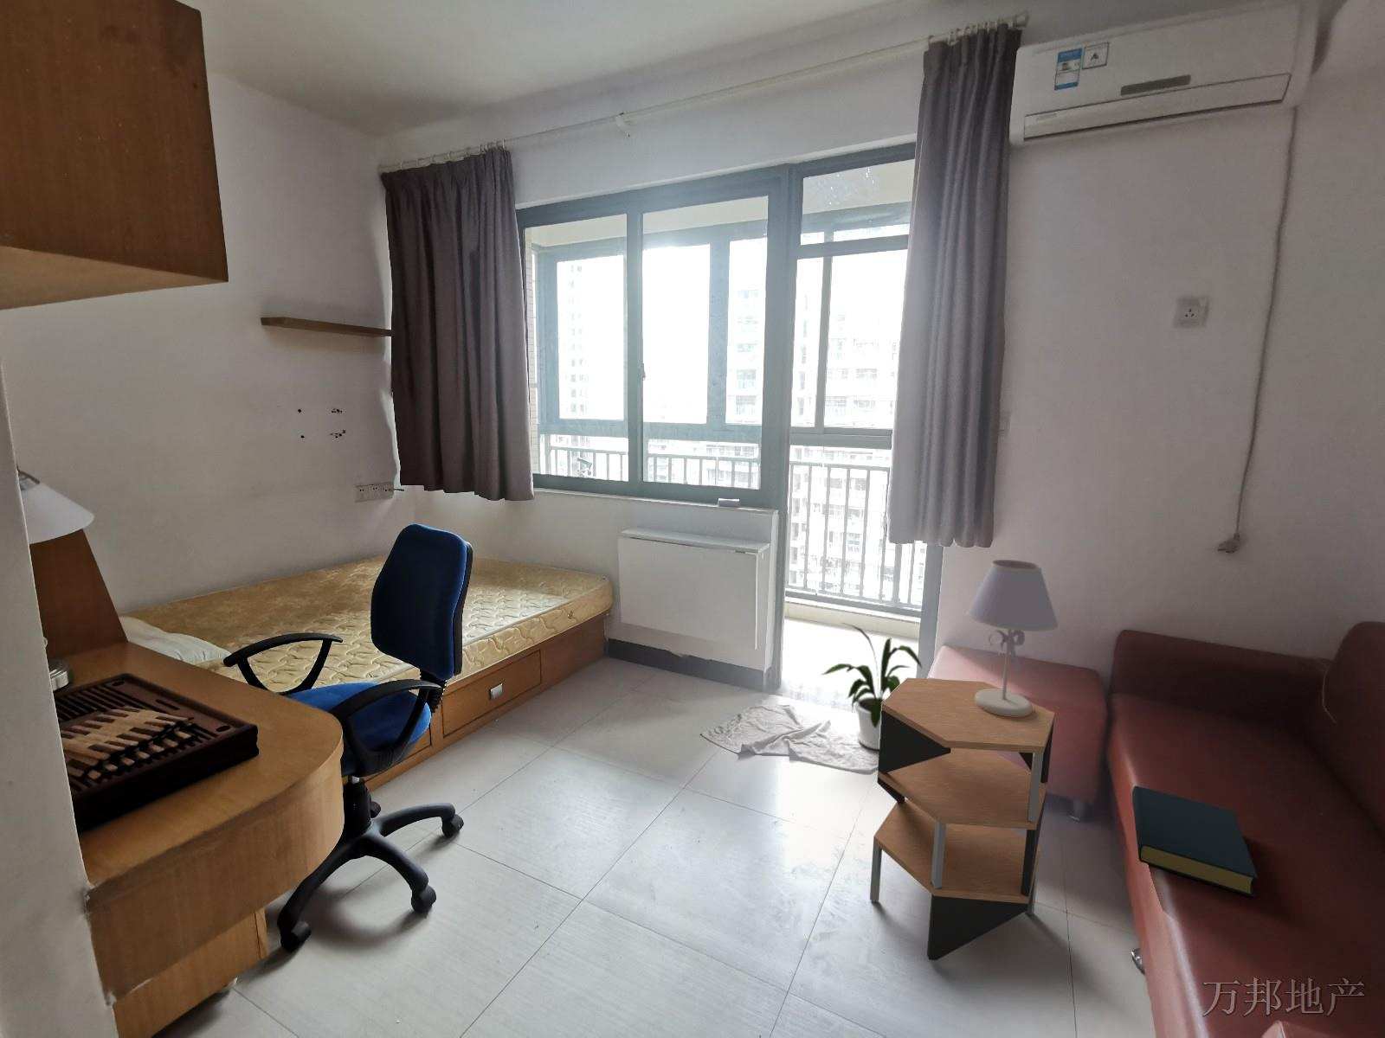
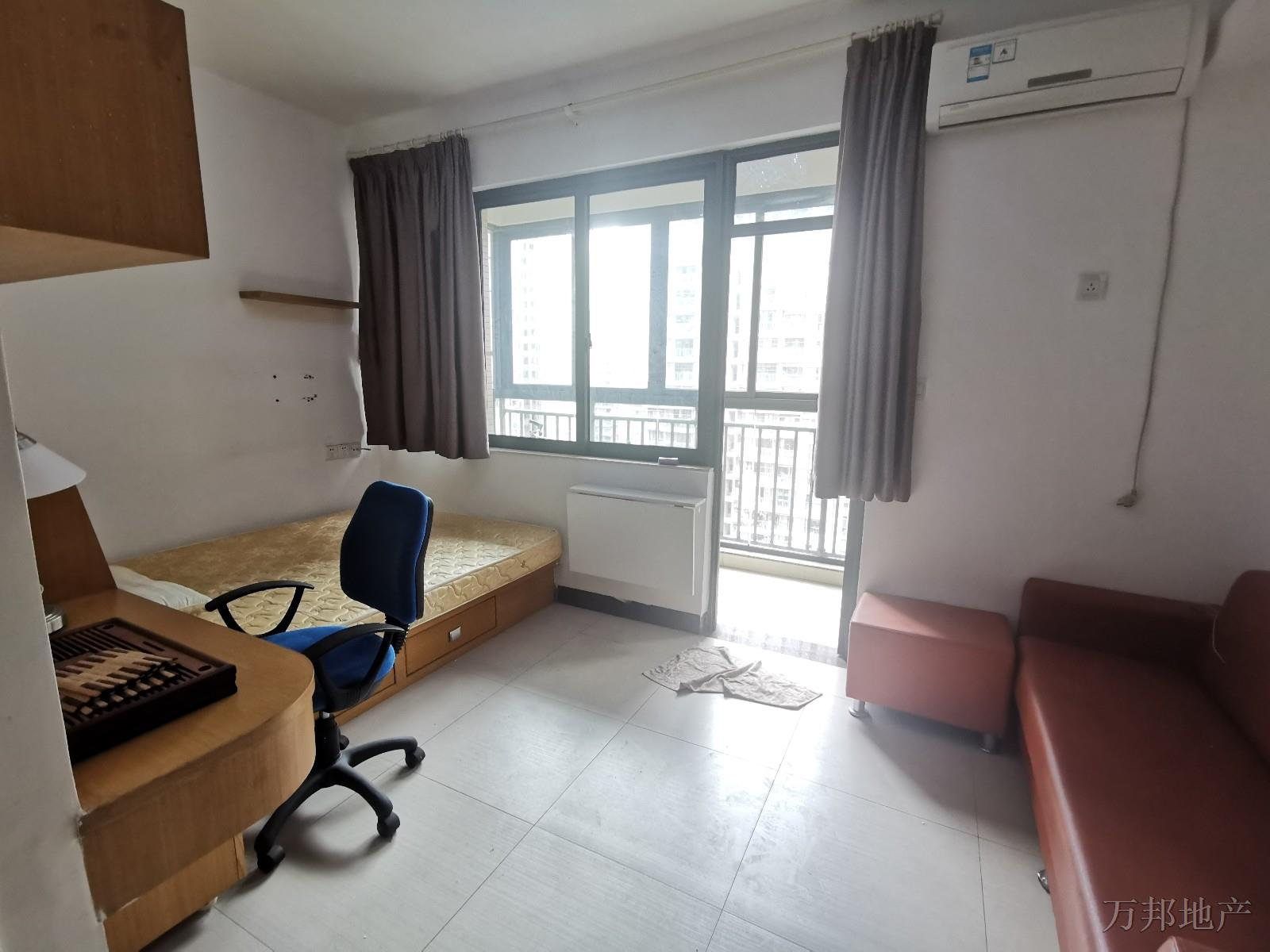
- house plant [820,621,924,750]
- hardback book [1131,785,1260,898]
- side table [869,677,1056,961]
- table lamp [965,558,1060,717]
